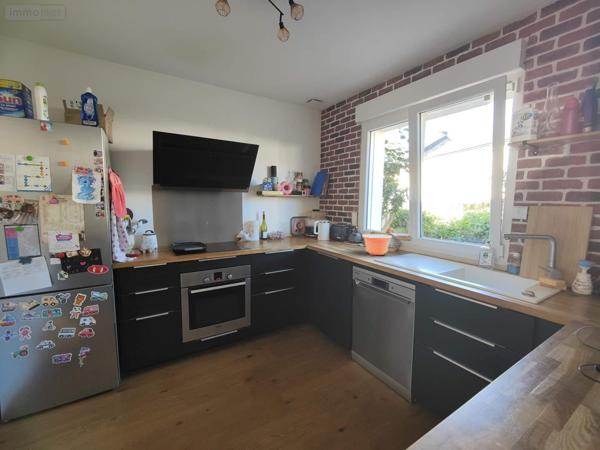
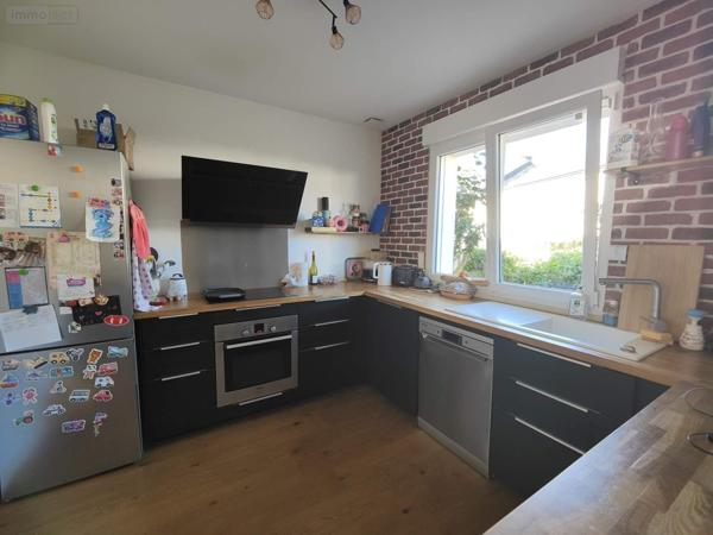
- mixing bowl [361,233,393,256]
